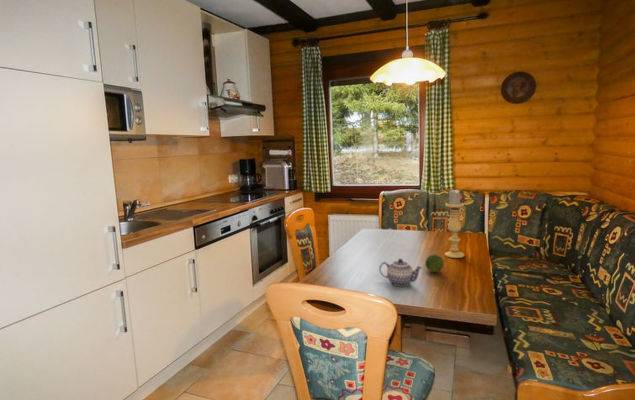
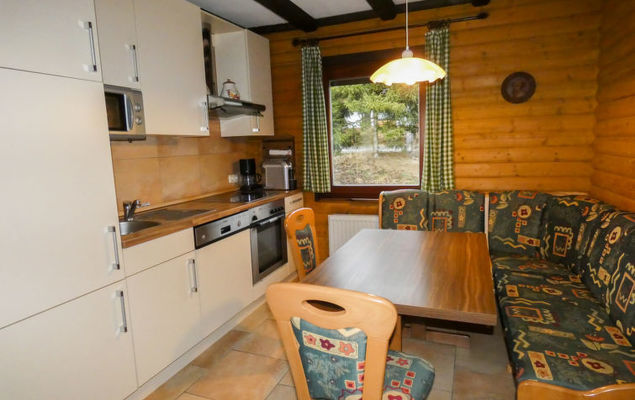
- teapot [378,258,423,287]
- candle holder [444,188,465,259]
- fruit [424,254,445,273]
